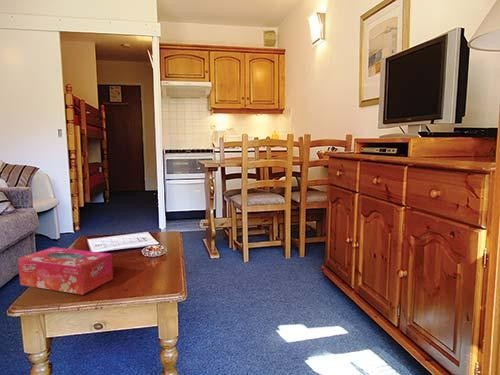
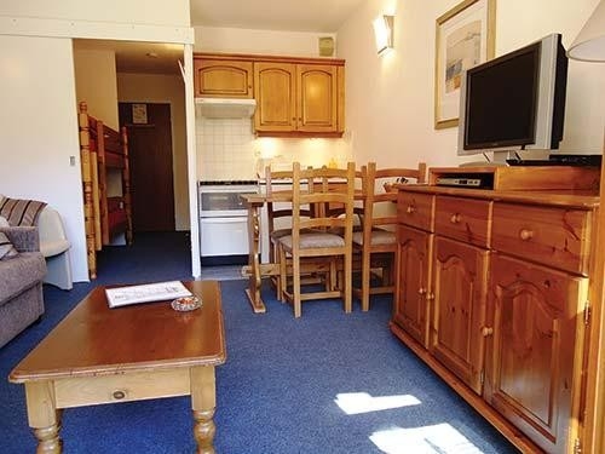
- tissue box [17,246,114,296]
